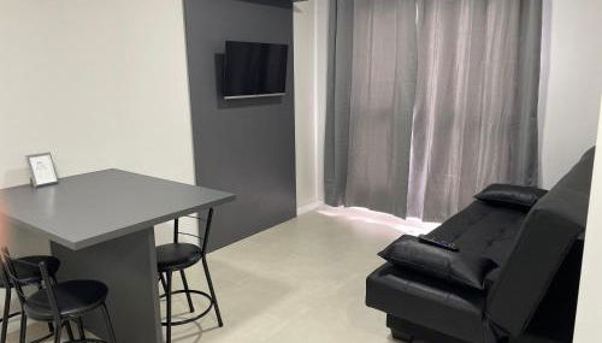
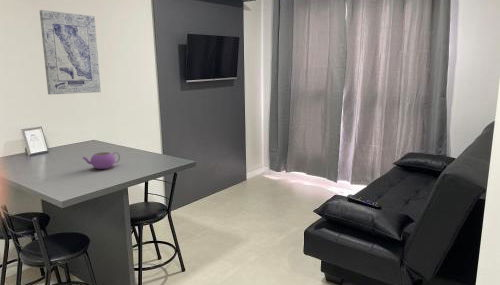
+ wall art [39,9,102,95]
+ teapot [82,151,121,170]
